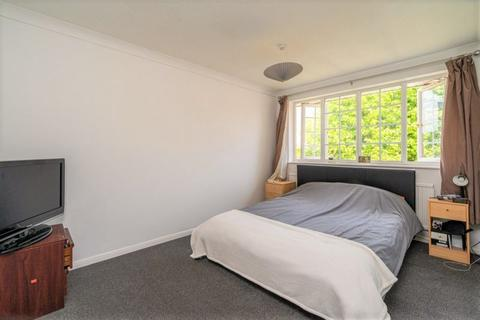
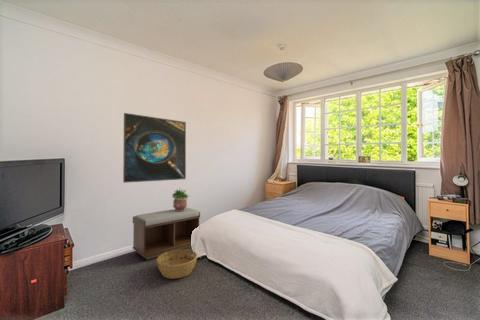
+ potted plant [171,188,189,211]
+ basket [156,248,198,280]
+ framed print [122,112,187,184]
+ bench [131,207,201,261]
